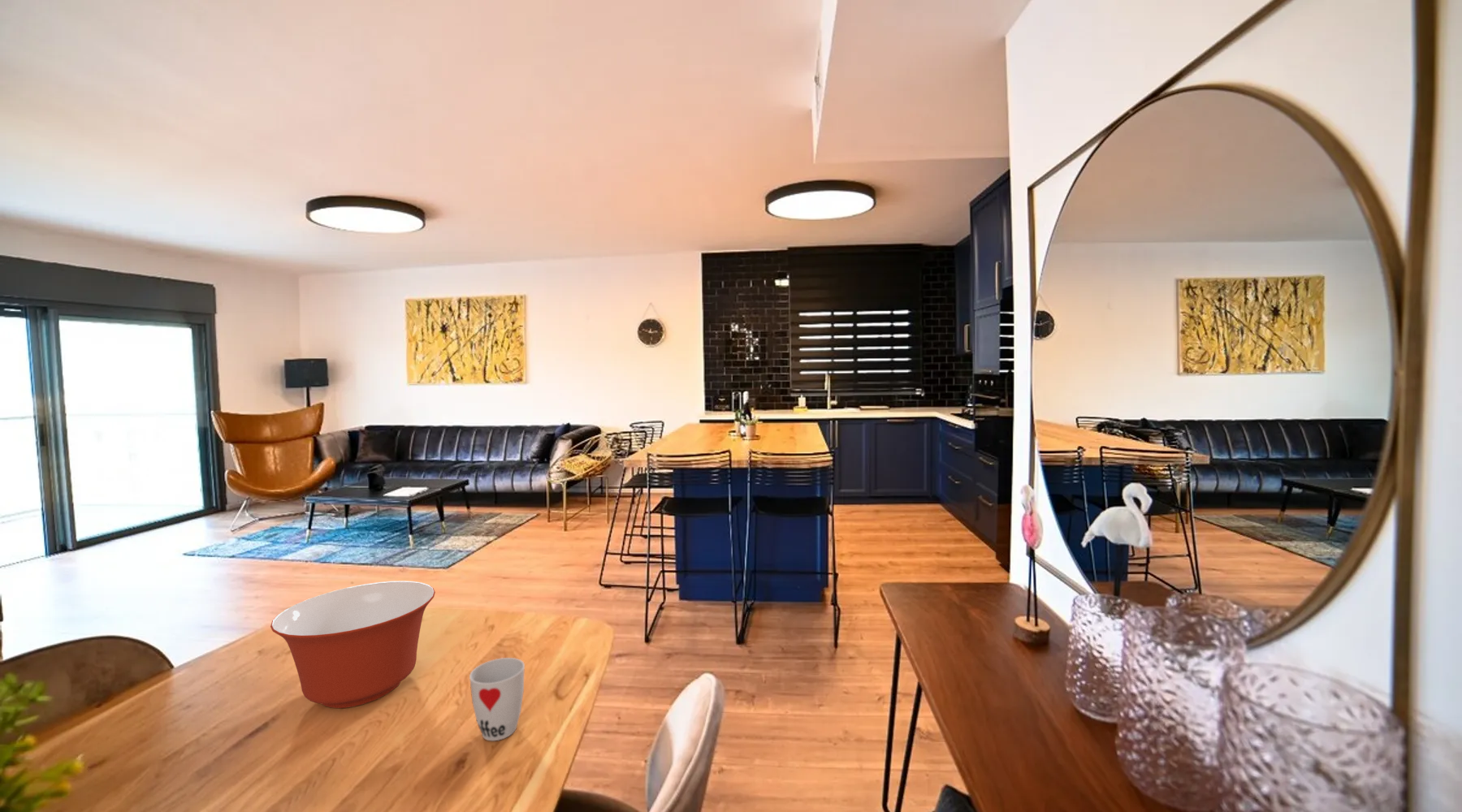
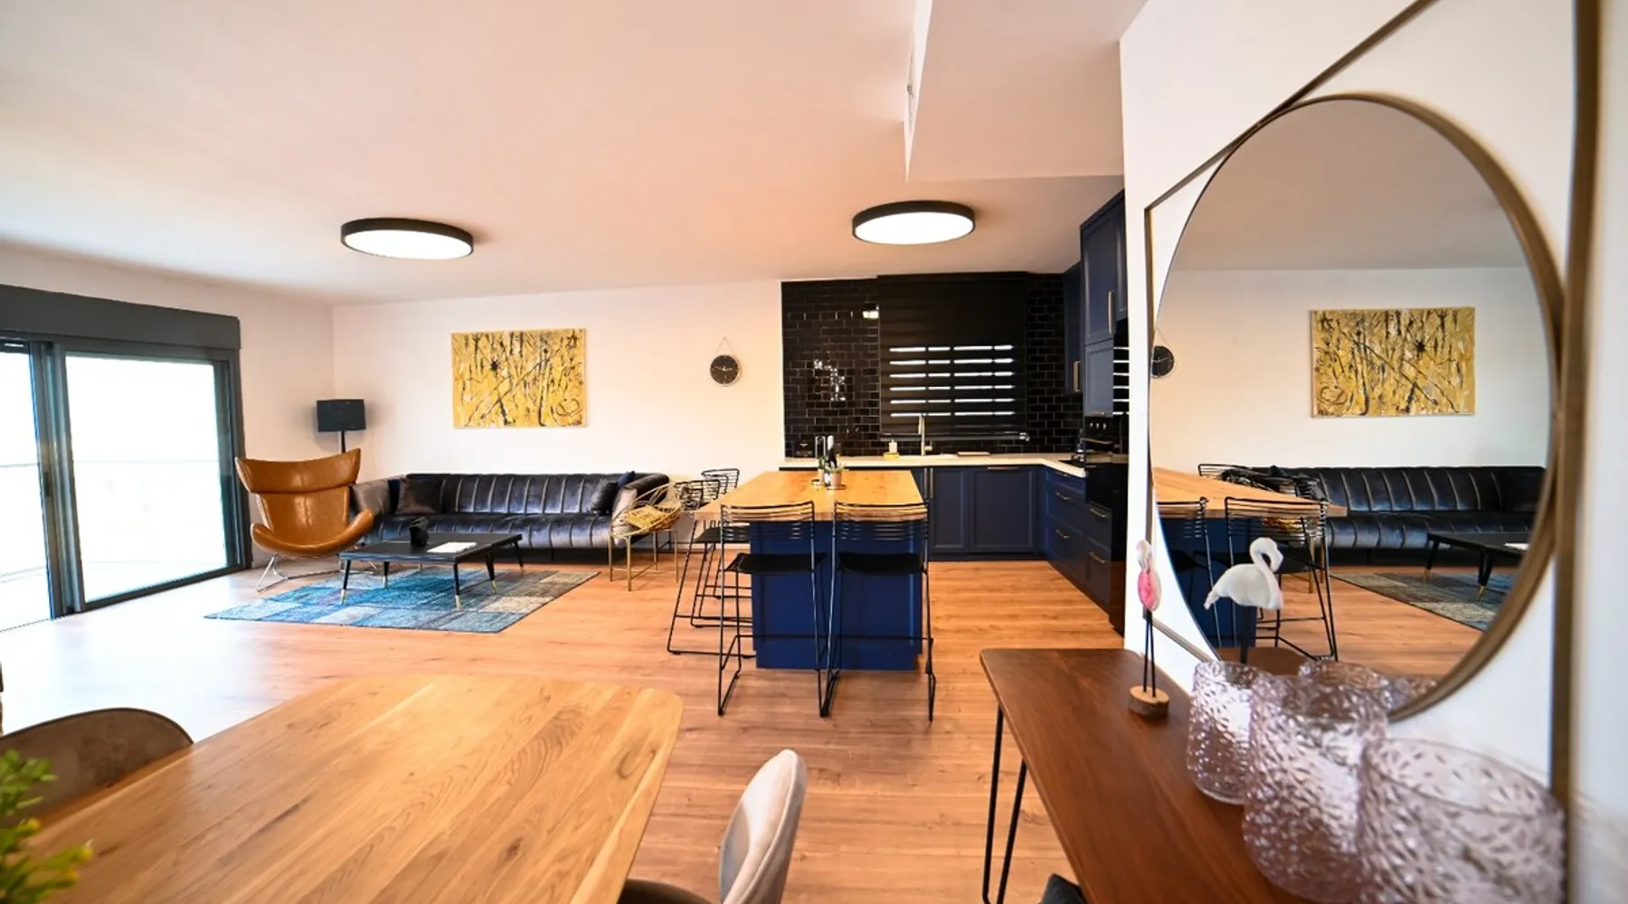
- cup [469,657,526,741]
- mixing bowl [270,580,436,709]
